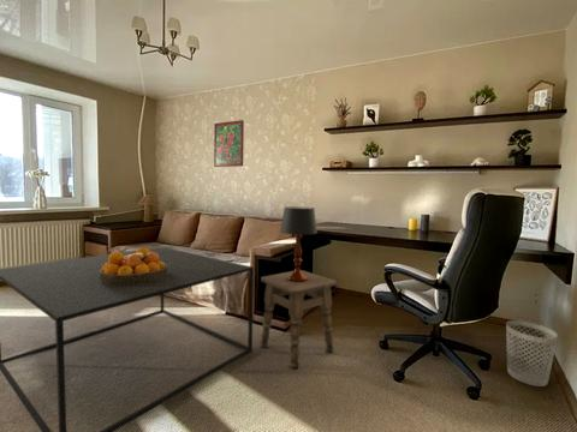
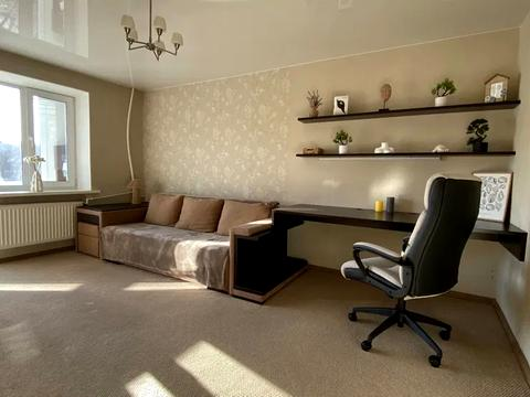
- coffee table [0,246,255,432]
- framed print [213,119,245,168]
- wastebasket [505,319,559,388]
- side table [258,269,337,371]
- table lamp [279,205,319,282]
- fruit bowl [100,246,167,286]
